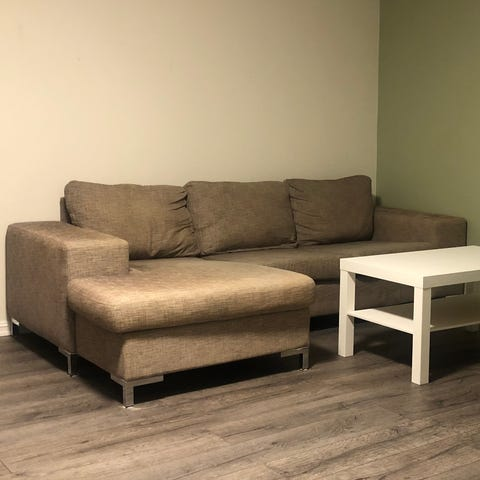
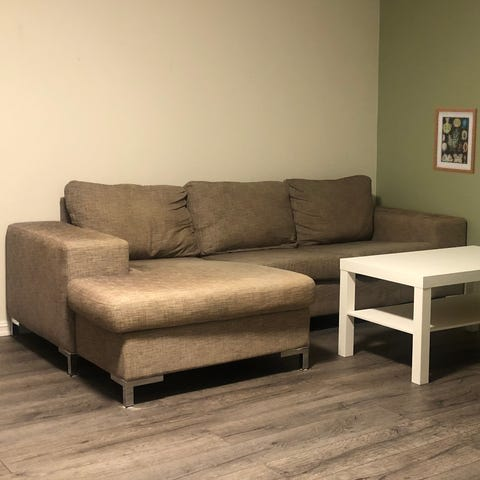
+ wall art [432,107,478,175]
